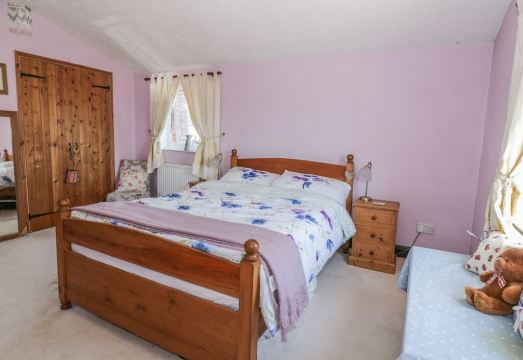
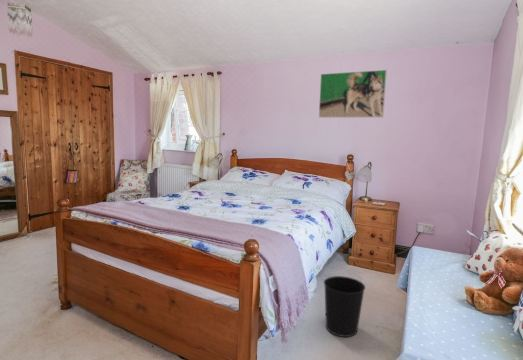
+ wastebasket [323,275,366,338]
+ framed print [318,69,388,119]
